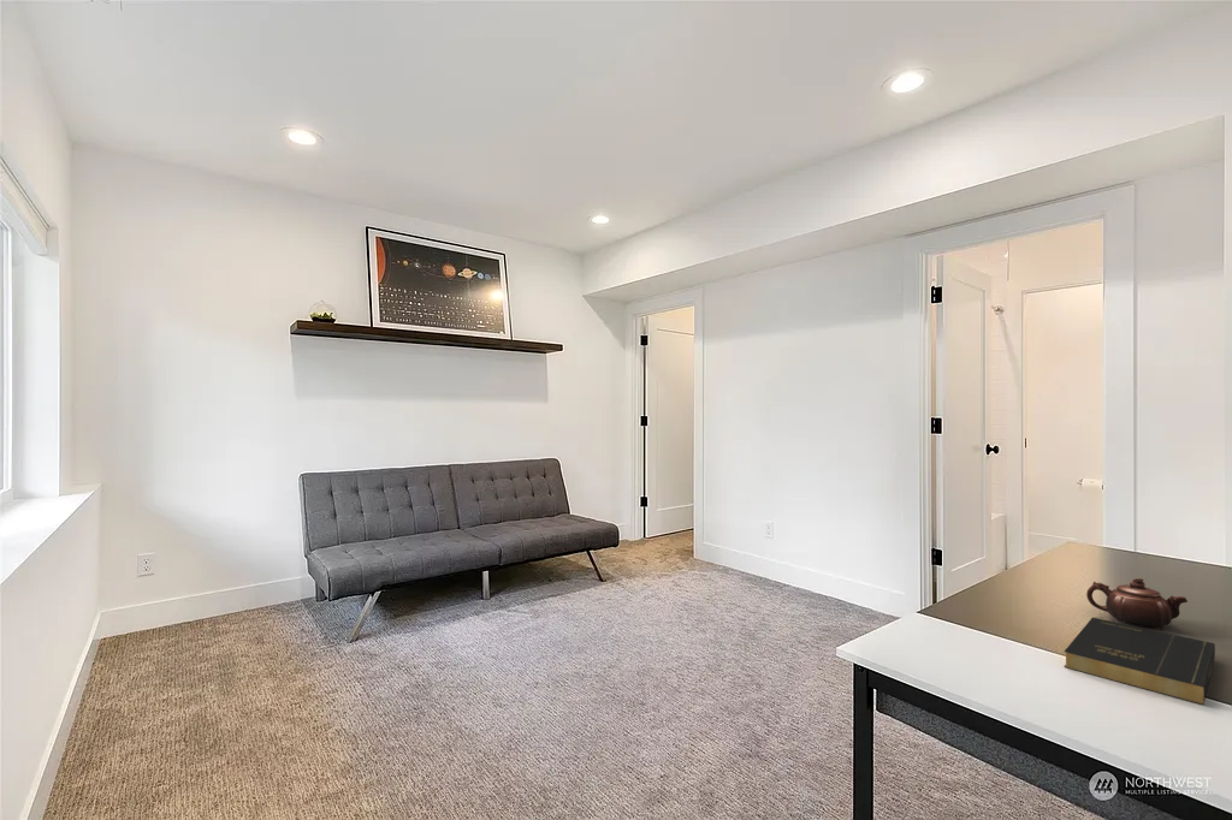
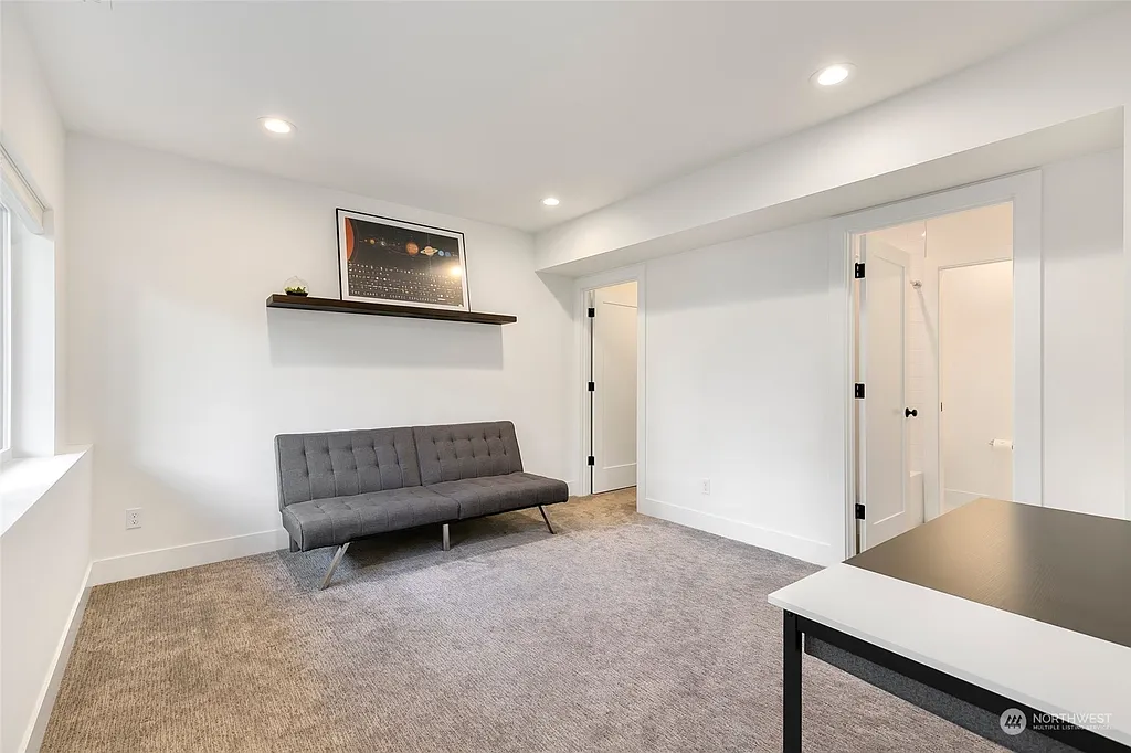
- teapot [1085,577,1189,629]
- book [1062,617,1216,706]
